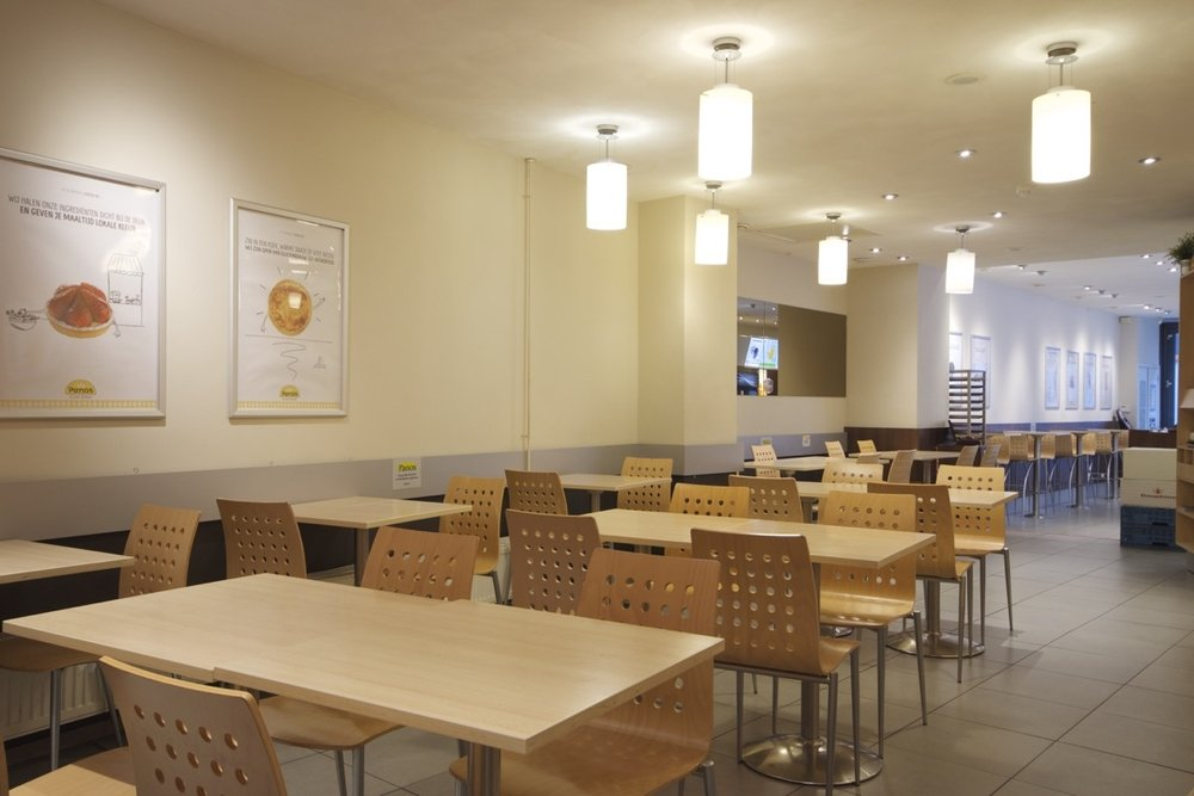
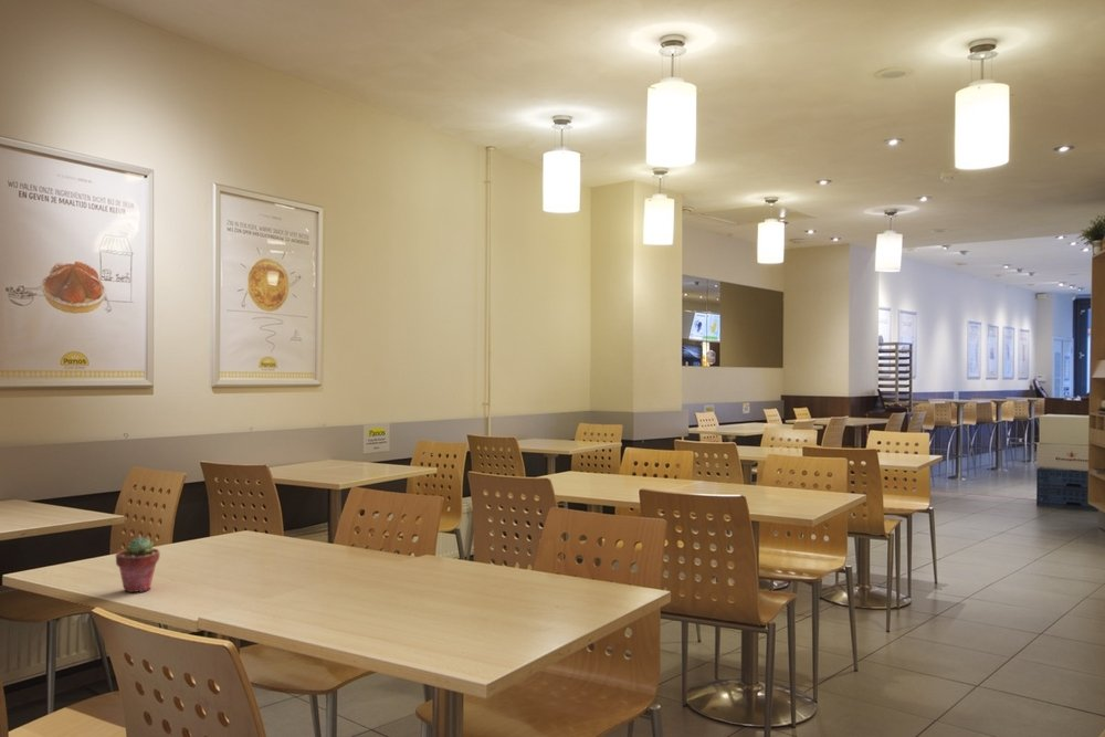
+ potted succulent [115,536,160,593]
